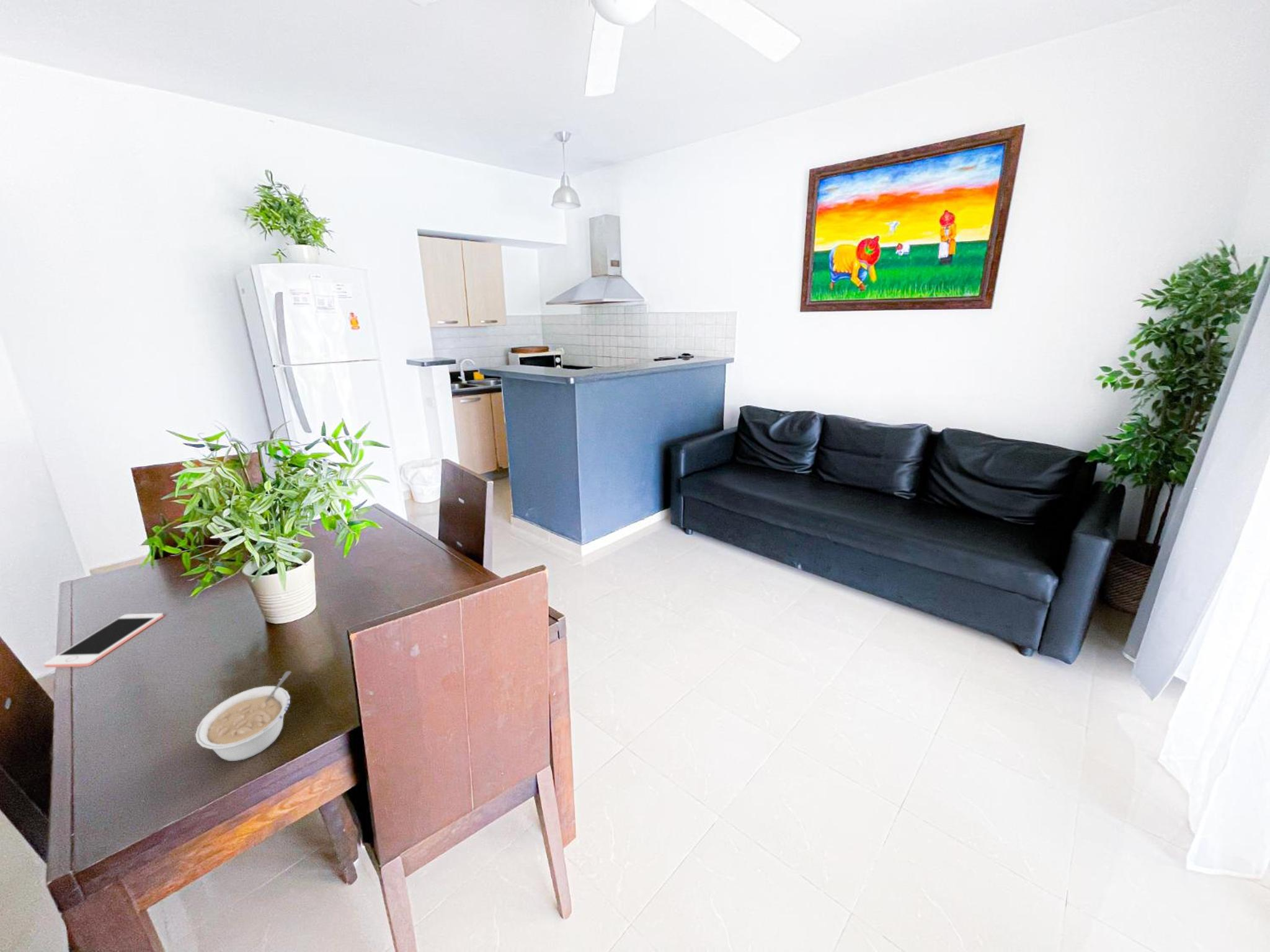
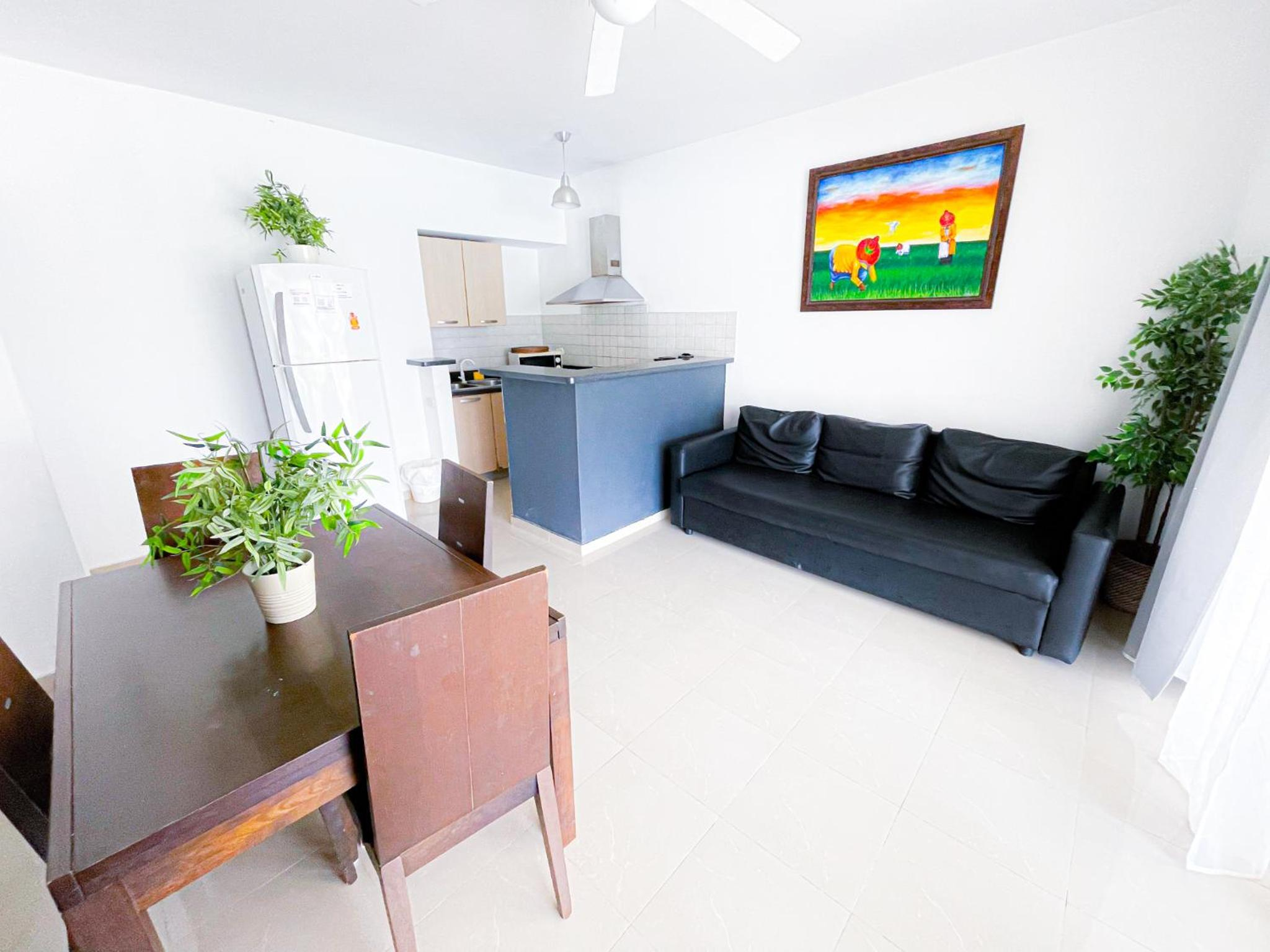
- legume [195,670,292,762]
- cell phone [43,612,164,668]
